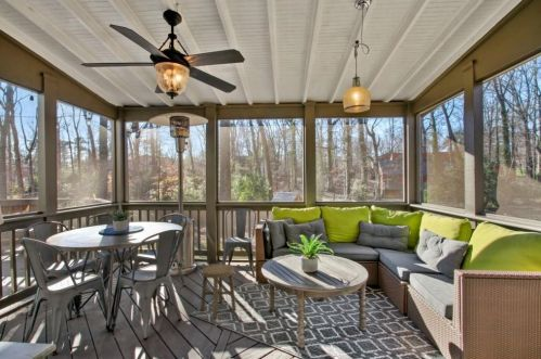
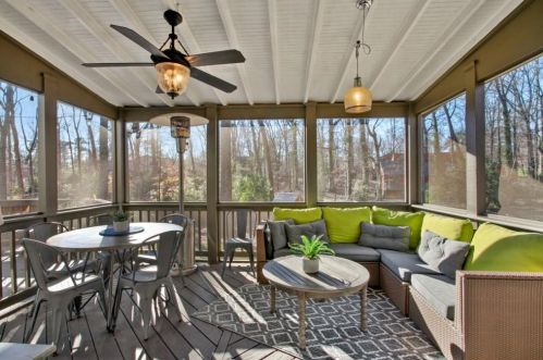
- stool [199,264,237,320]
